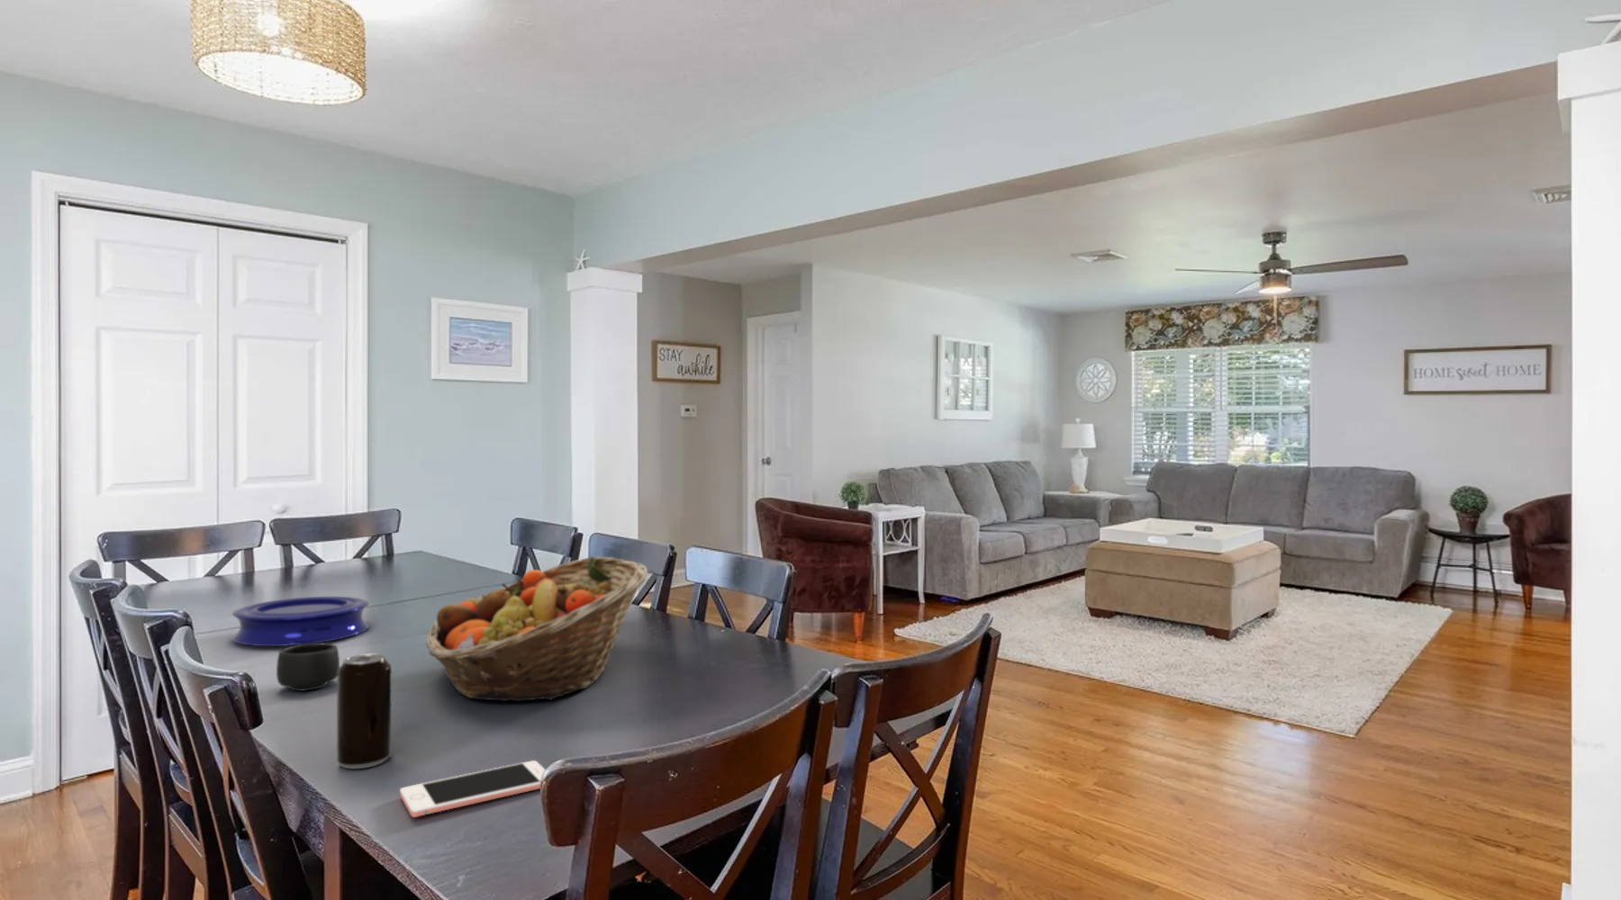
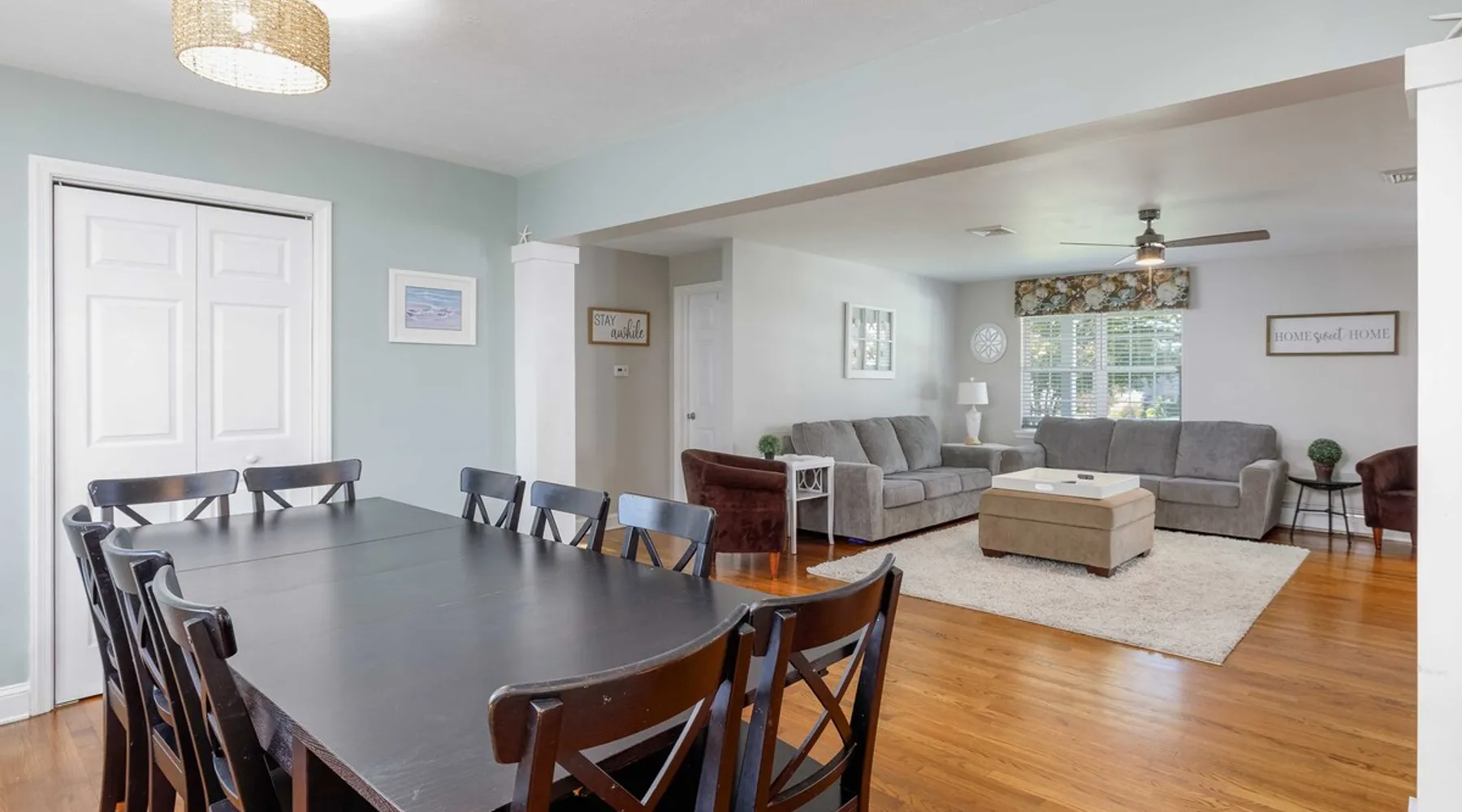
- beverage can [336,654,391,769]
- mug [276,643,340,692]
- plate [232,596,370,647]
- cell phone [399,759,547,818]
- fruit basket [425,555,649,702]
